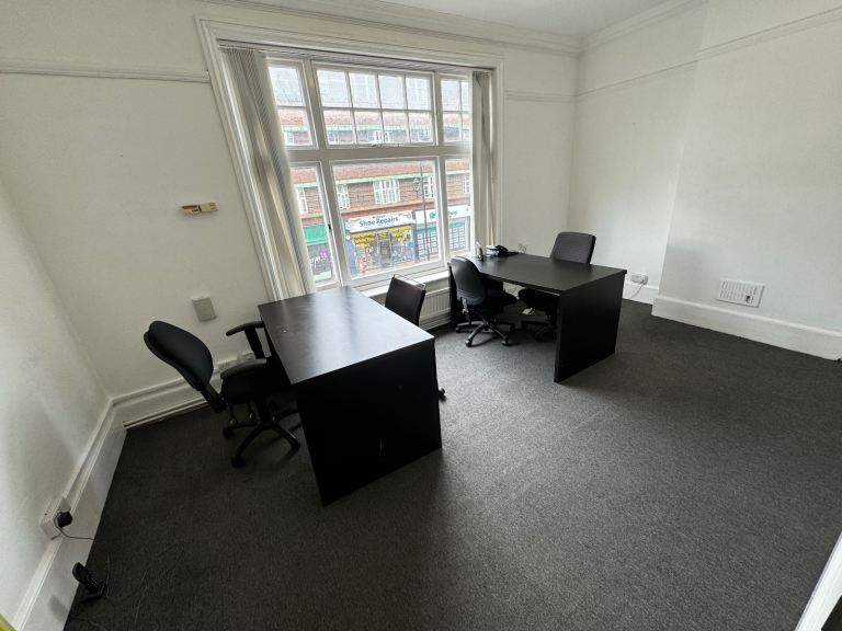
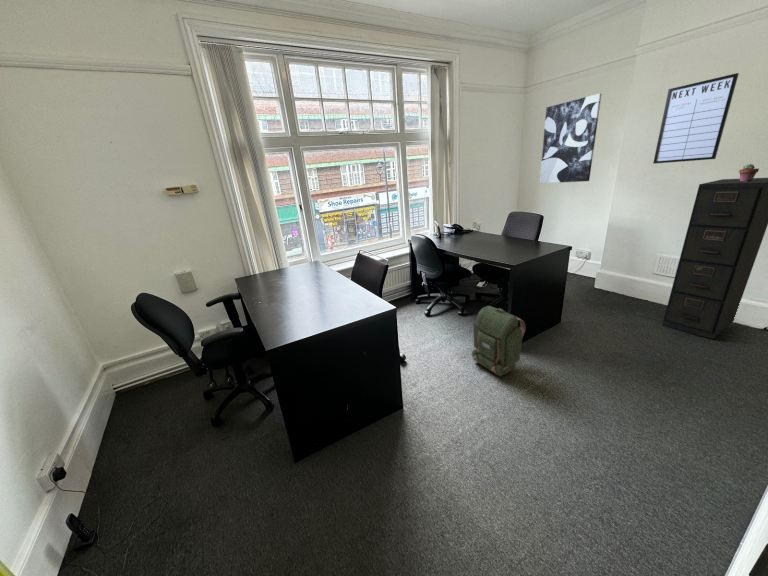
+ writing board [652,72,740,165]
+ wall art [539,92,603,184]
+ filing cabinet [661,177,768,340]
+ backpack [471,305,527,377]
+ potted succulent [738,163,760,182]
